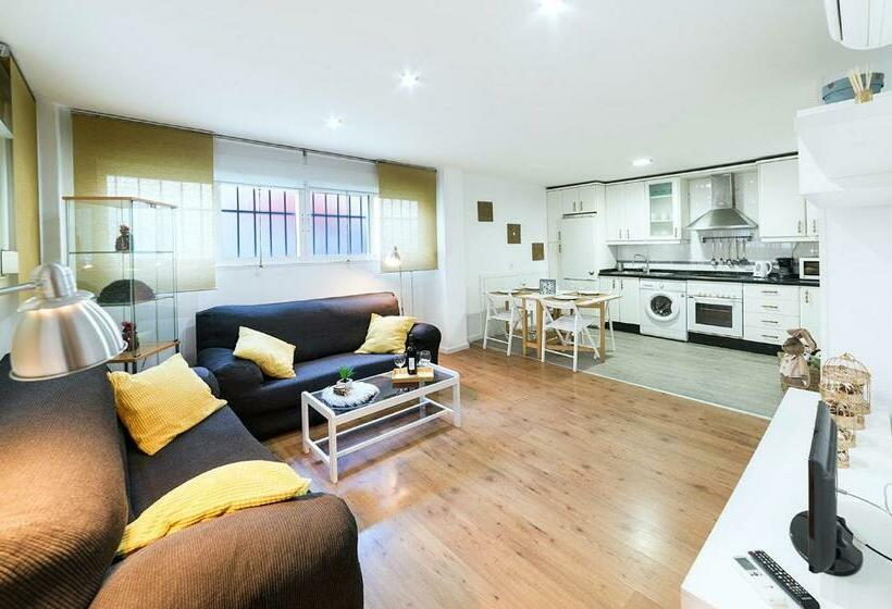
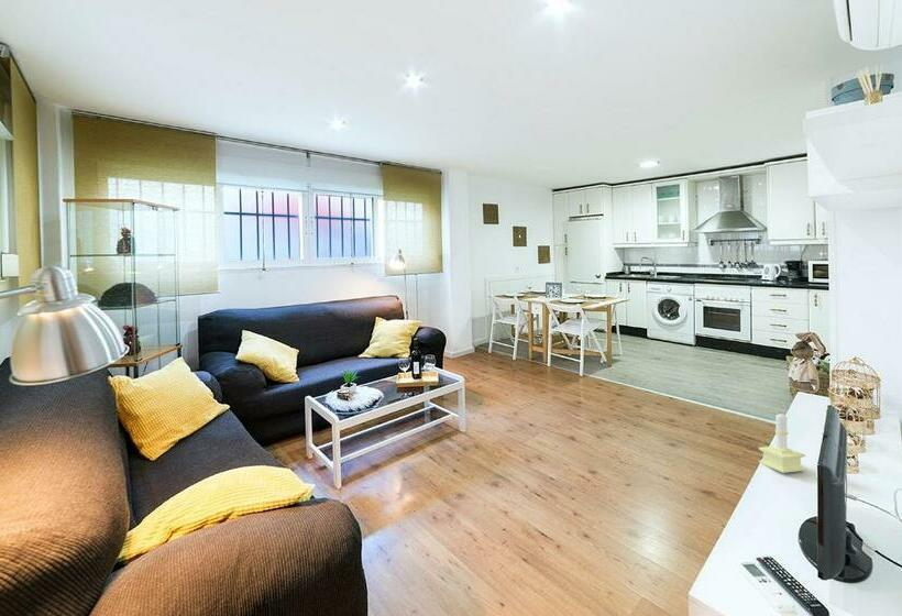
+ candle [758,410,806,474]
